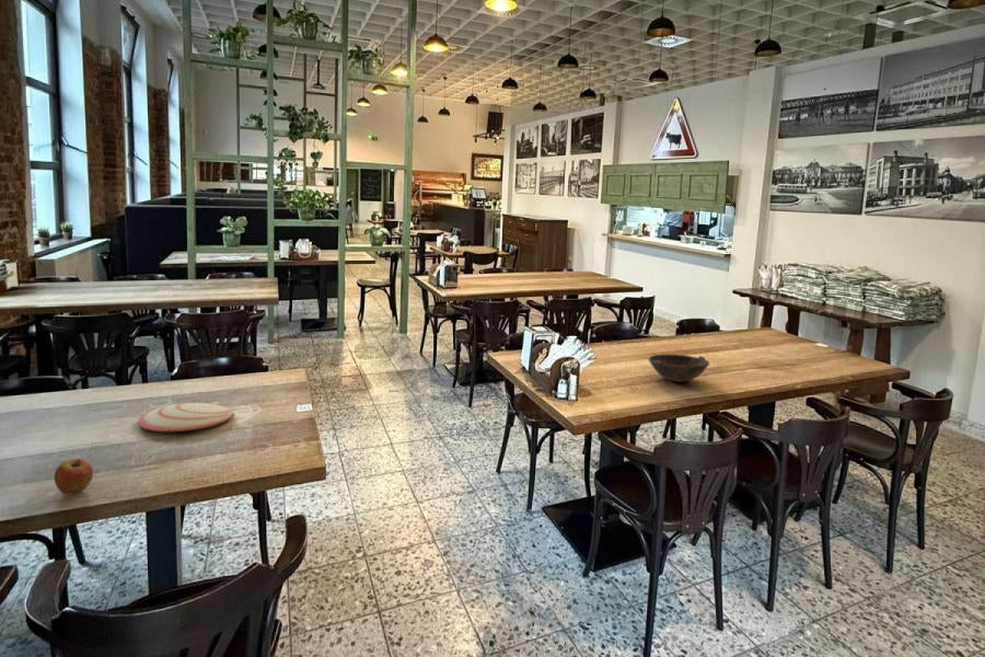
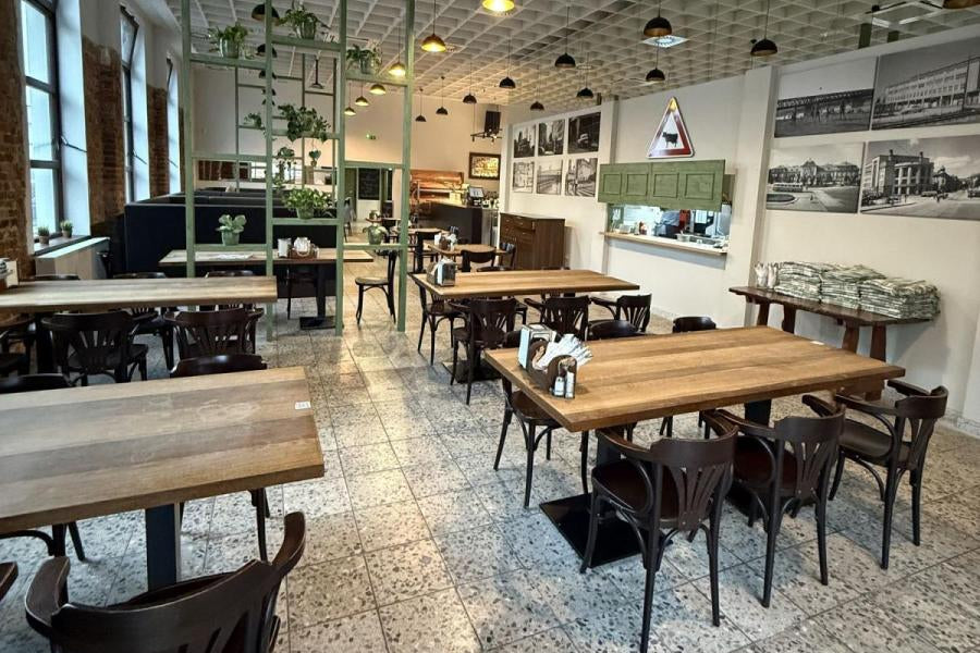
- plate [138,402,234,433]
- apple [54,458,94,496]
- bowl [647,354,710,383]
